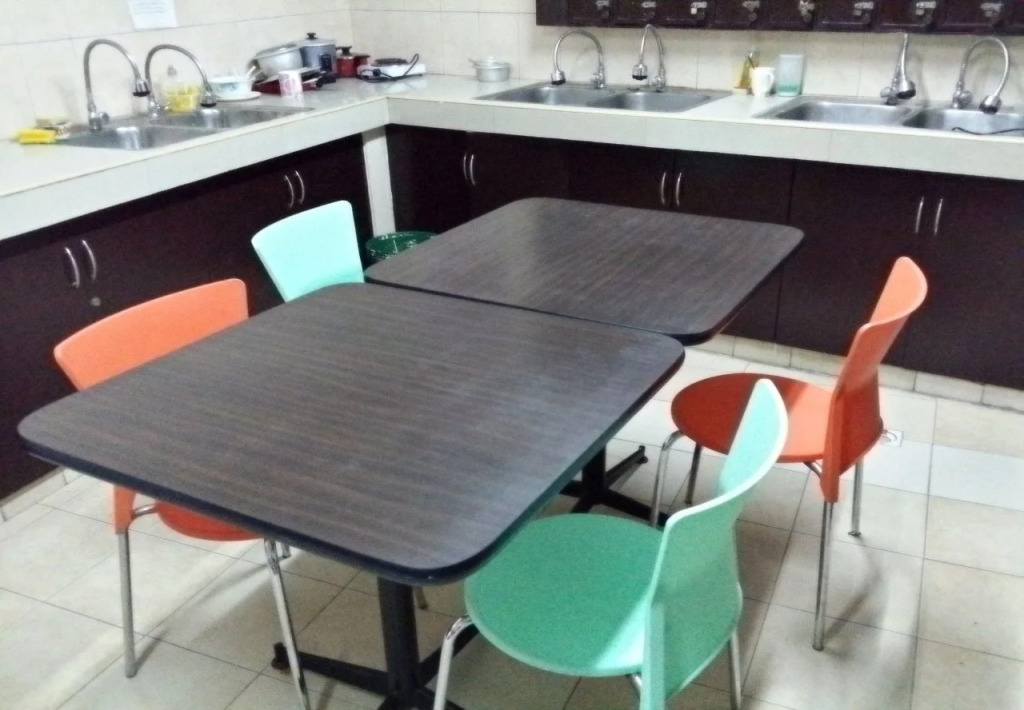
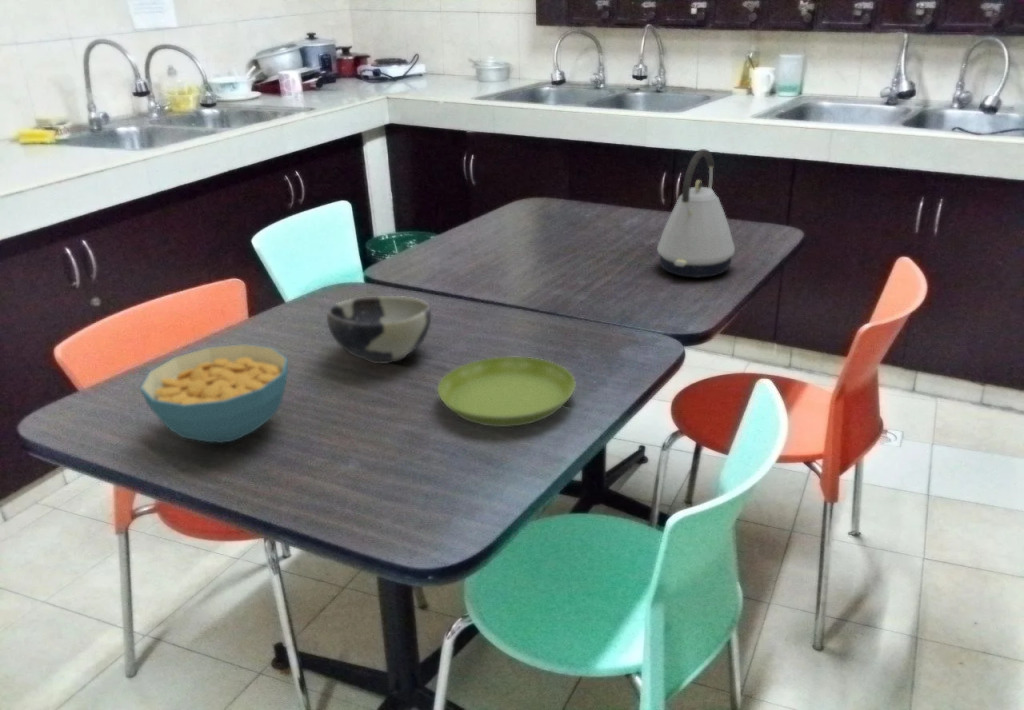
+ kettle [656,148,736,279]
+ saucer [437,356,577,428]
+ bowl [326,295,432,364]
+ cereal bowl [139,343,289,444]
